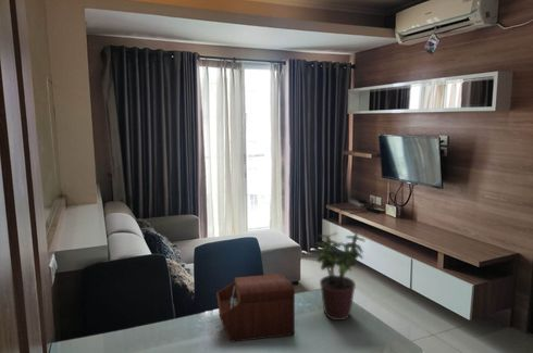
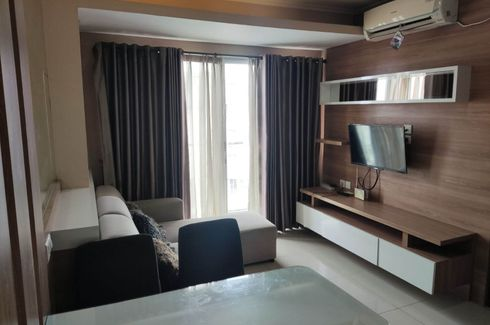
- sewing box [215,273,296,343]
- potted plant [315,229,367,322]
